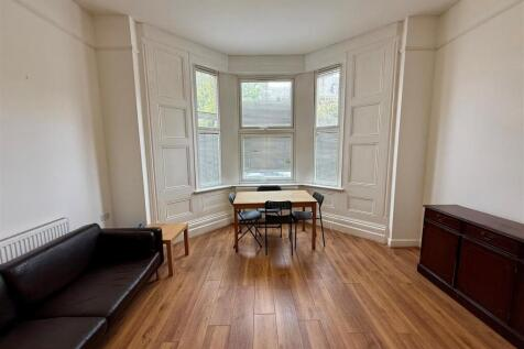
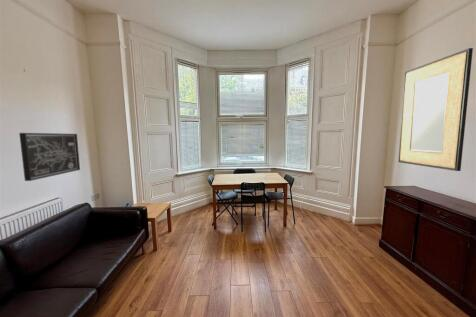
+ home mirror [398,47,474,172]
+ wall art [18,132,81,182]
